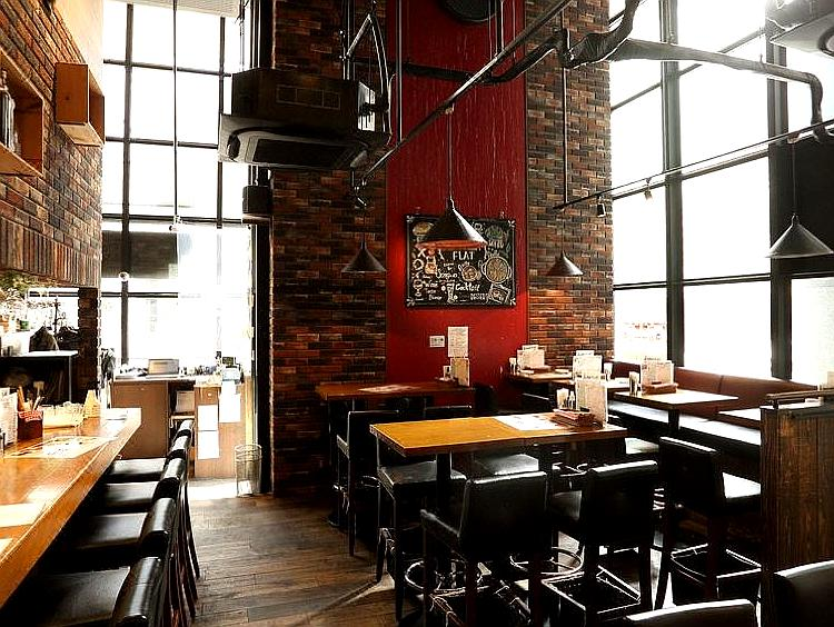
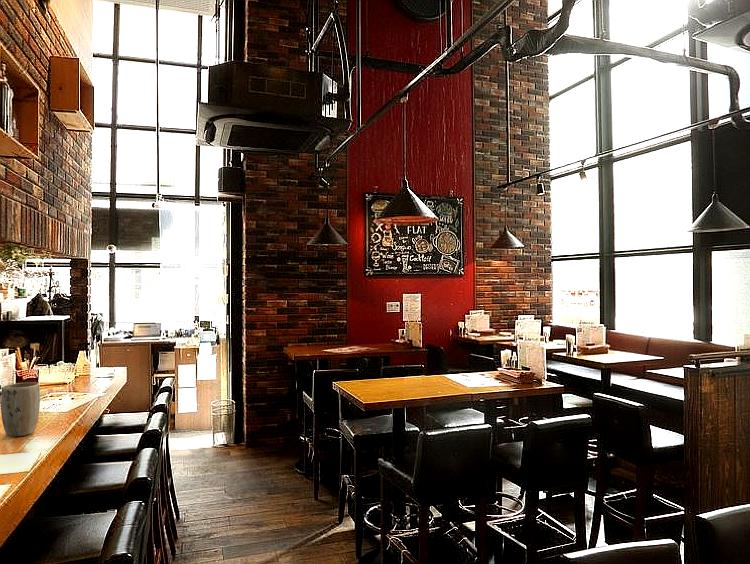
+ plant pot [0,382,41,438]
